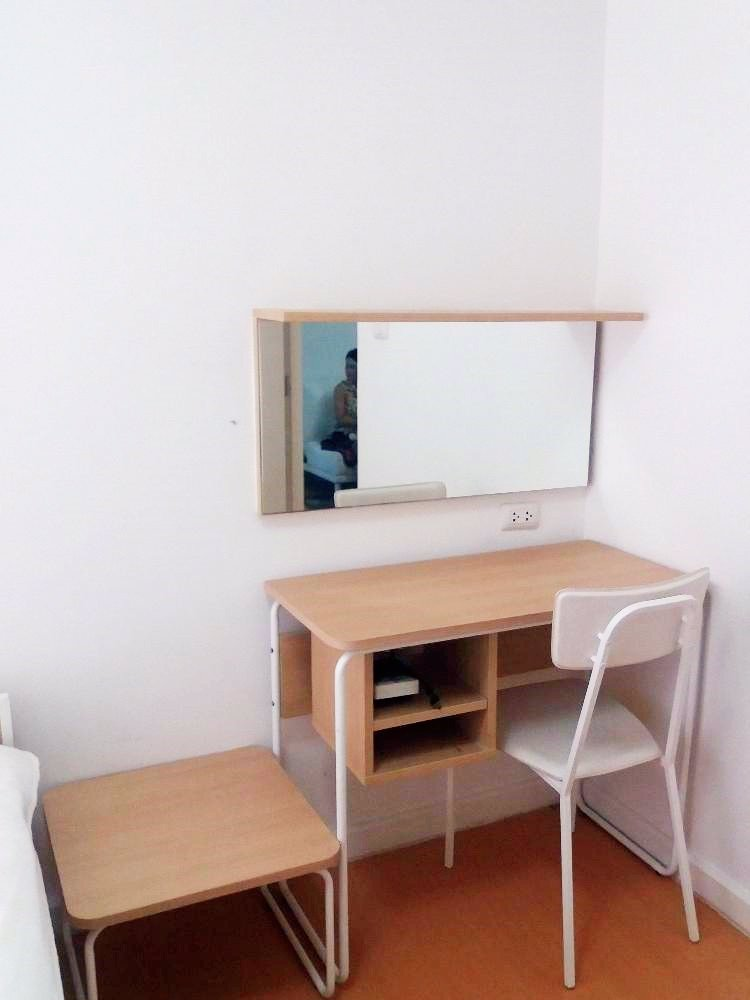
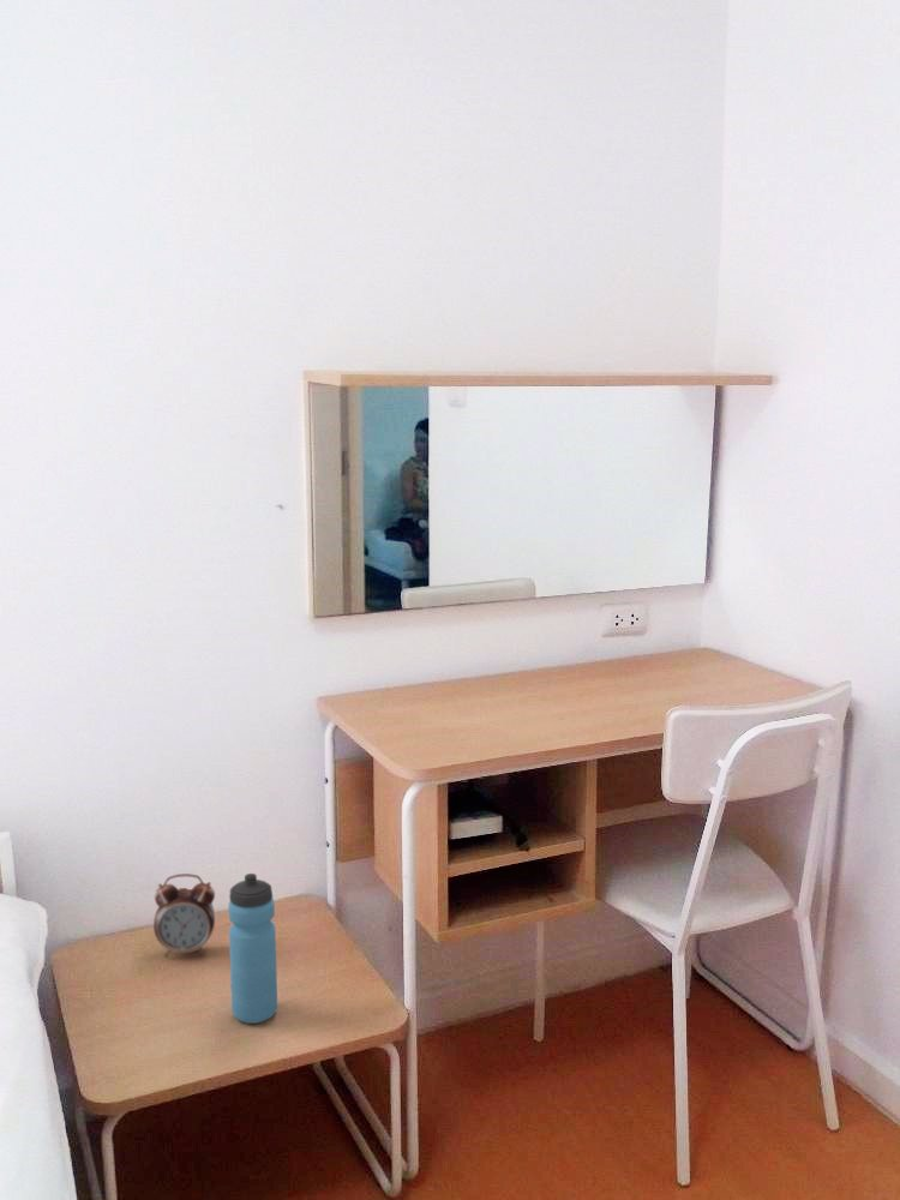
+ alarm clock [152,872,216,959]
+ water bottle [227,872,278,1025]
